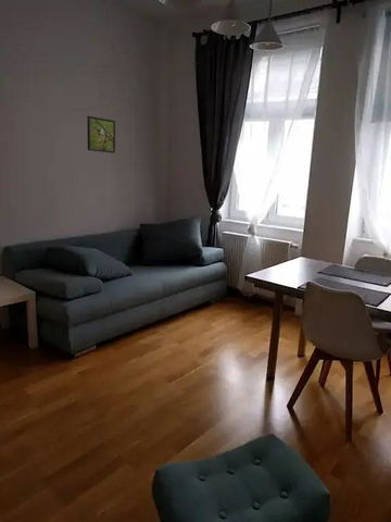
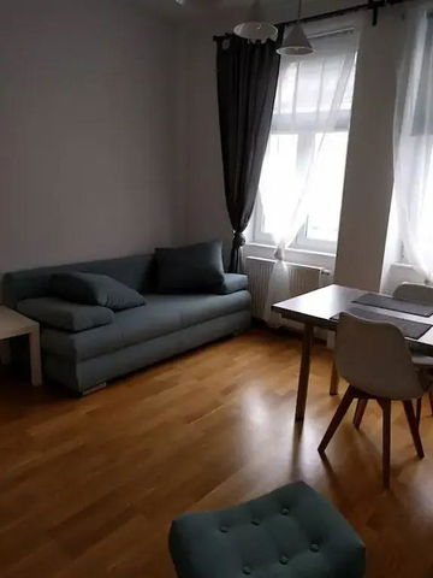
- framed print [87,114,116,154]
